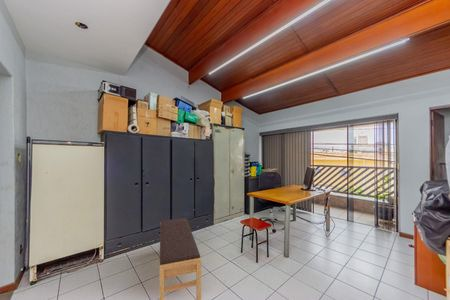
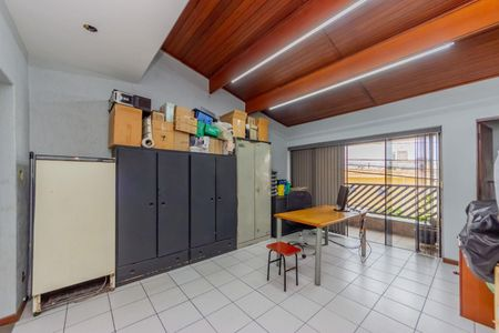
- bench [159,217,202,300]
